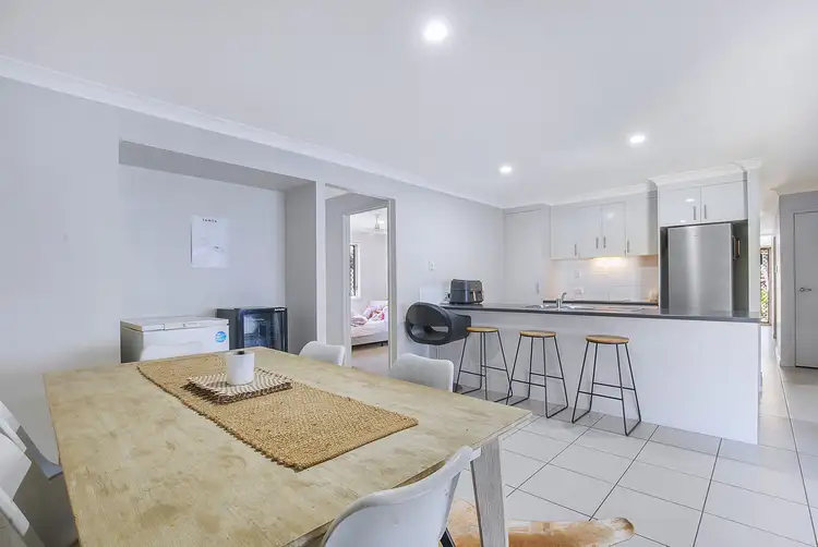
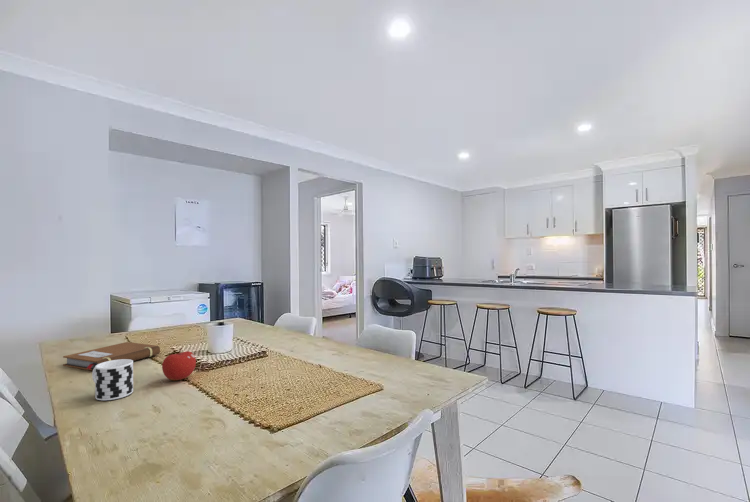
+ fruit [161,347,197,381]
+ cup [91,359,134,402]
+ notebook [62,341,161,372]
